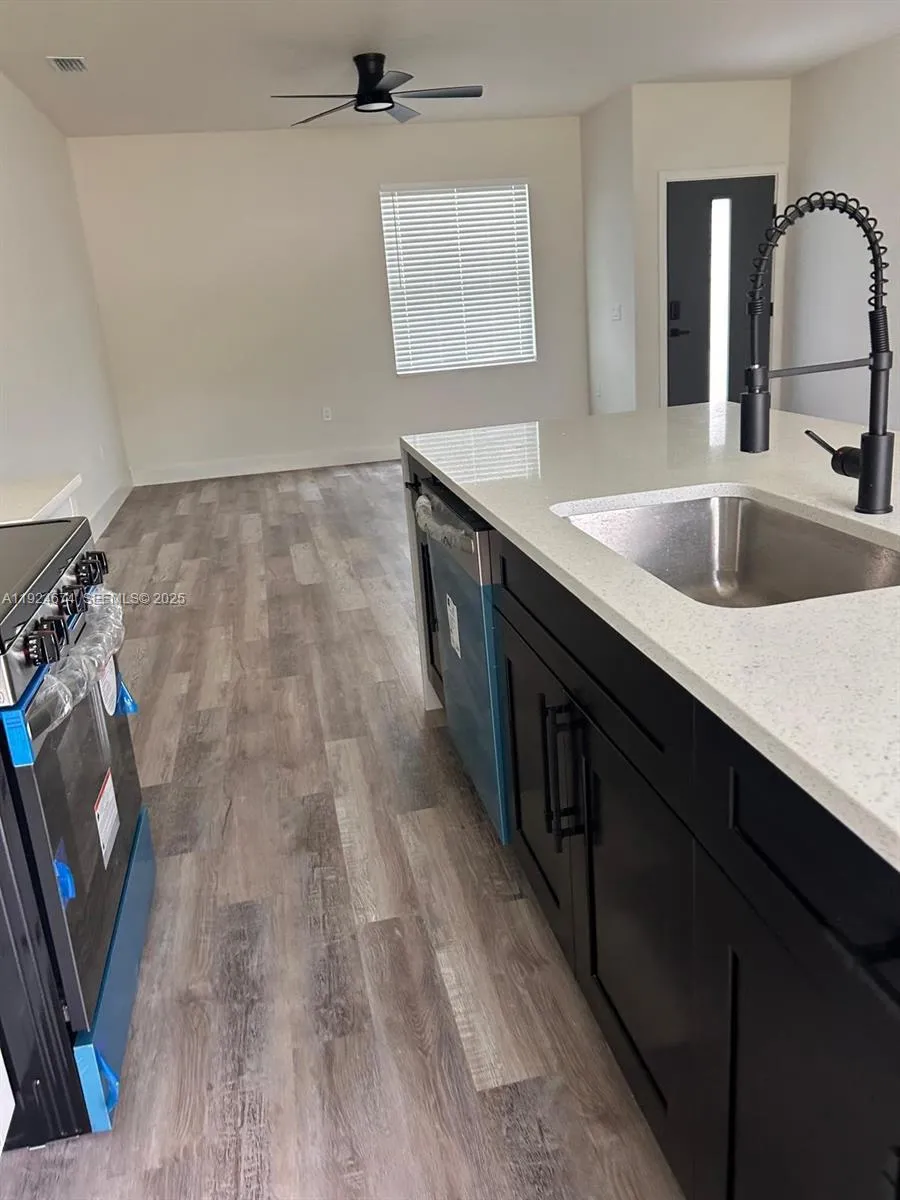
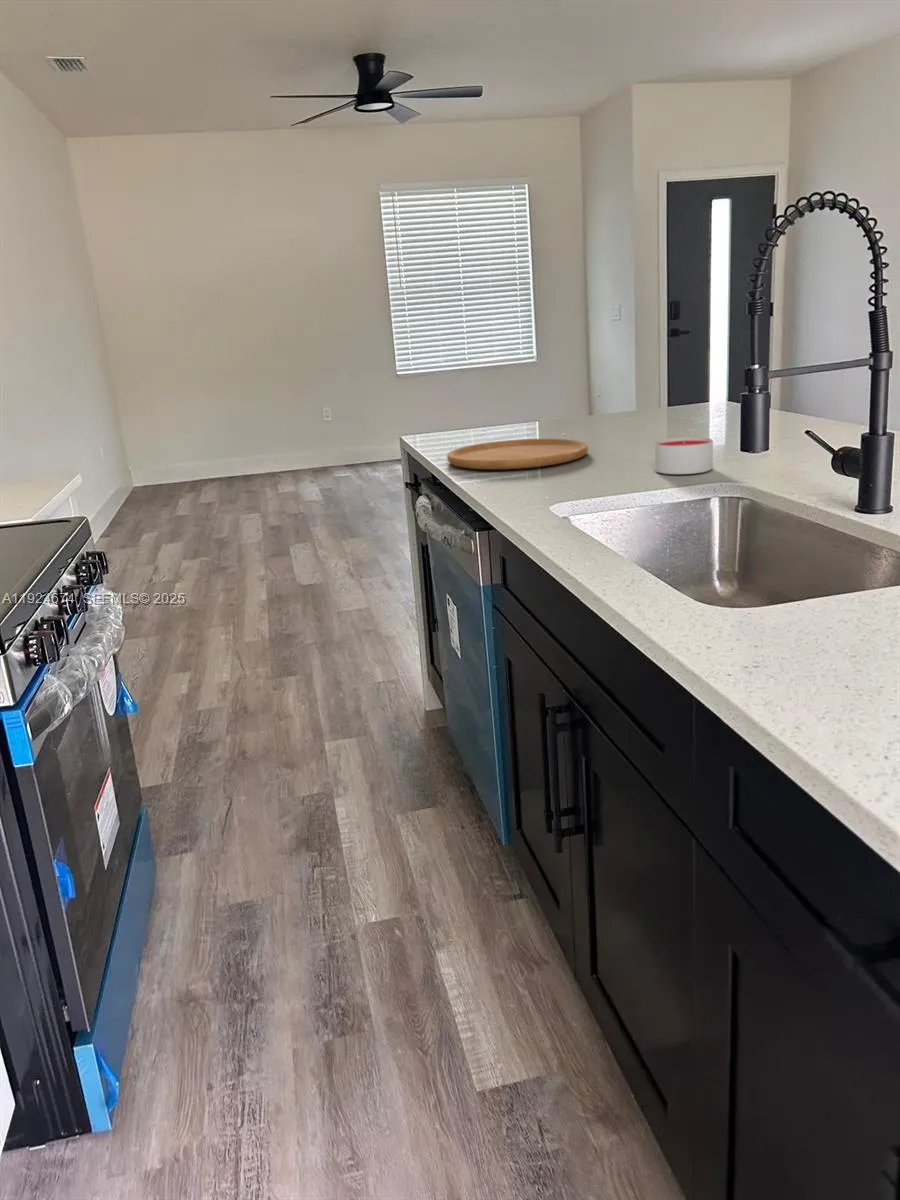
+ cutting board [446,438,589,470]
+ candle [654,436,714,475]
